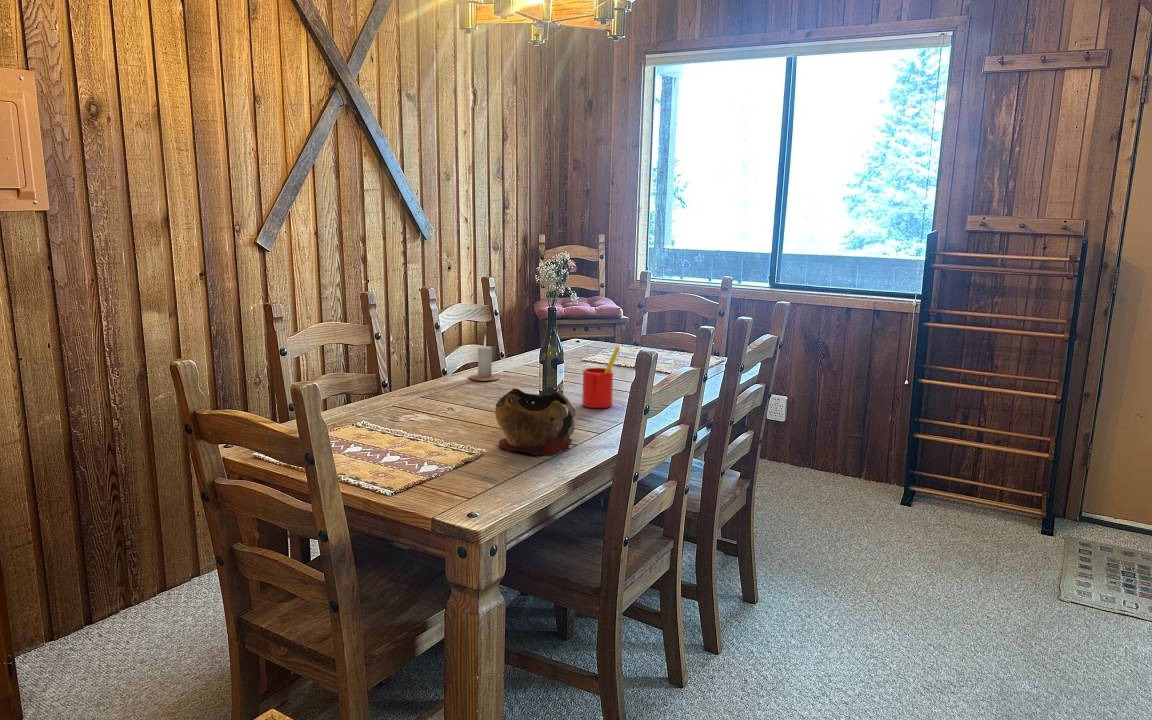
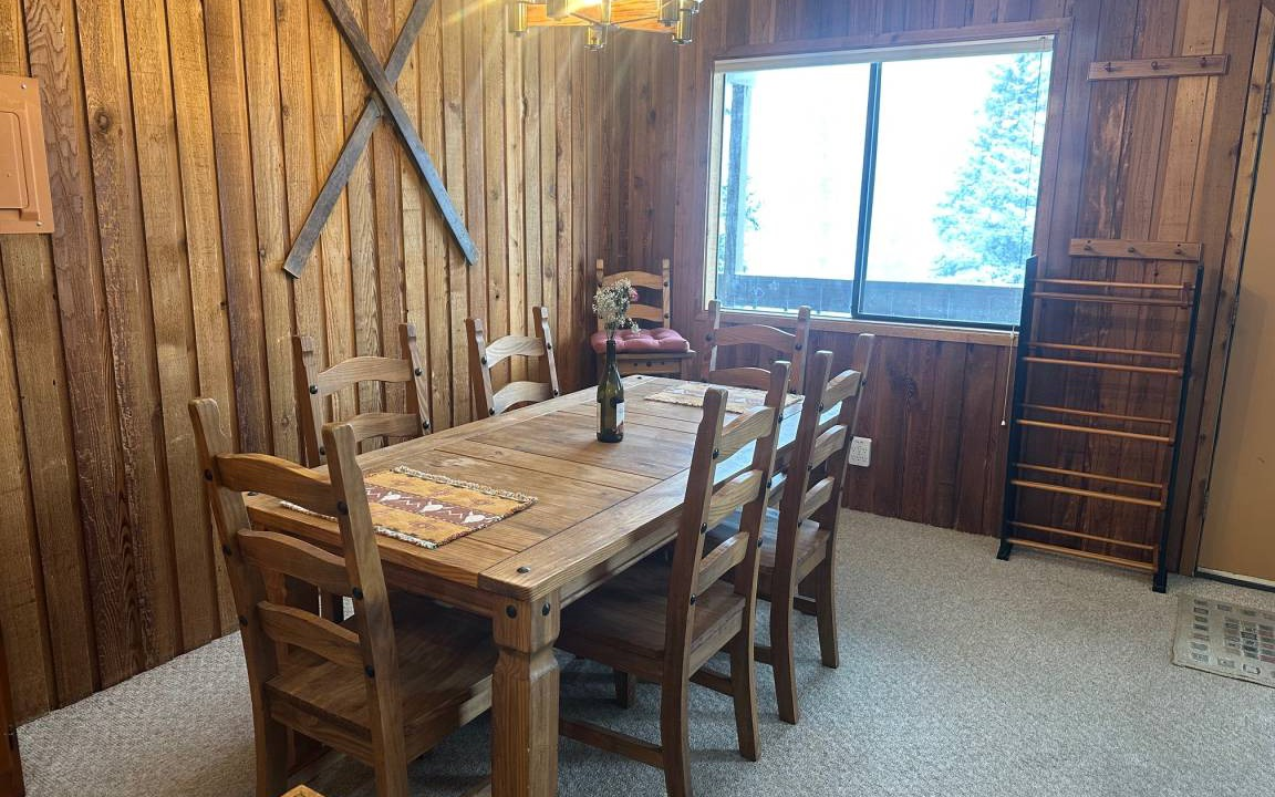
- candle [468,334,501,382]
- decorative bowl [494,387,577,456]
- straw [581,345,621,409]
